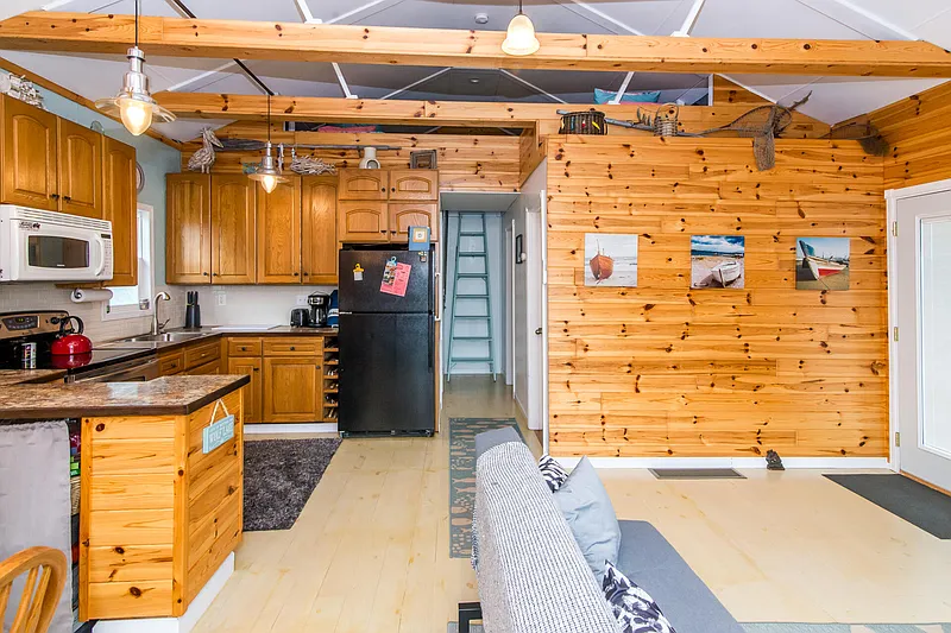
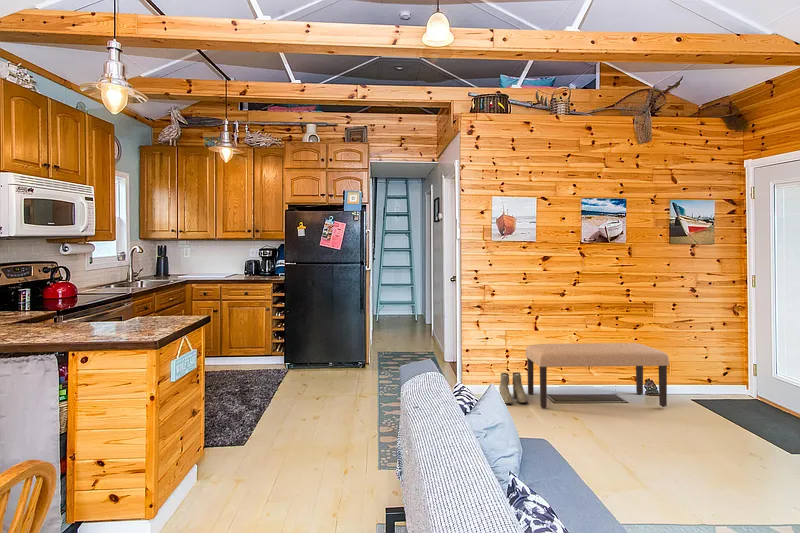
+ bench [525,342,670,409]
+ boots [498,371,528,405]
